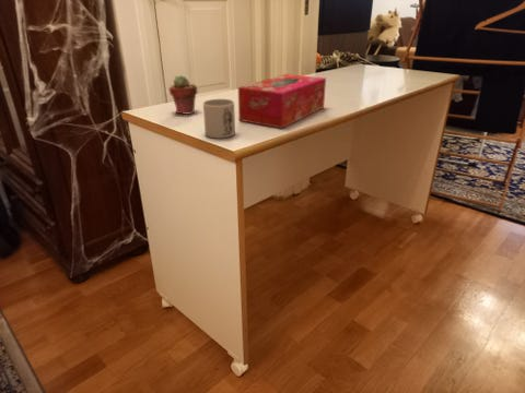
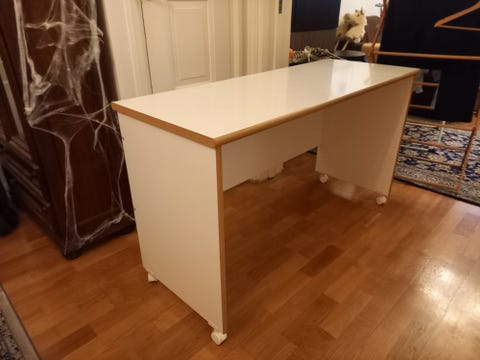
- mug [202,98,236,139]
- potted succulent [168,74,199,115]
- tissue box [237,73,327,129]
